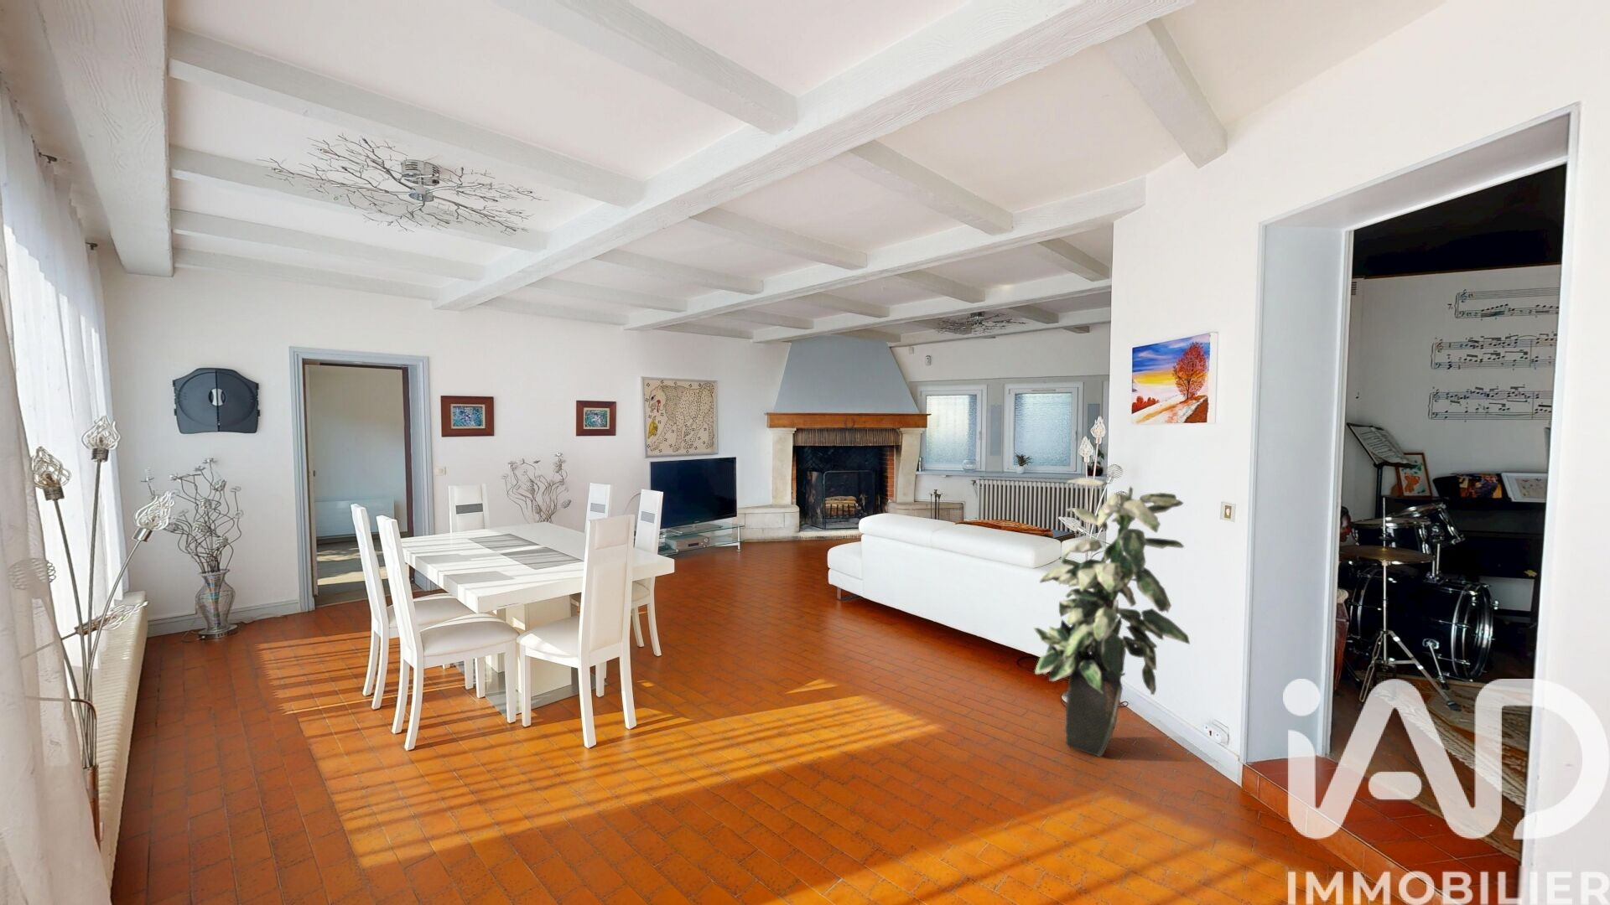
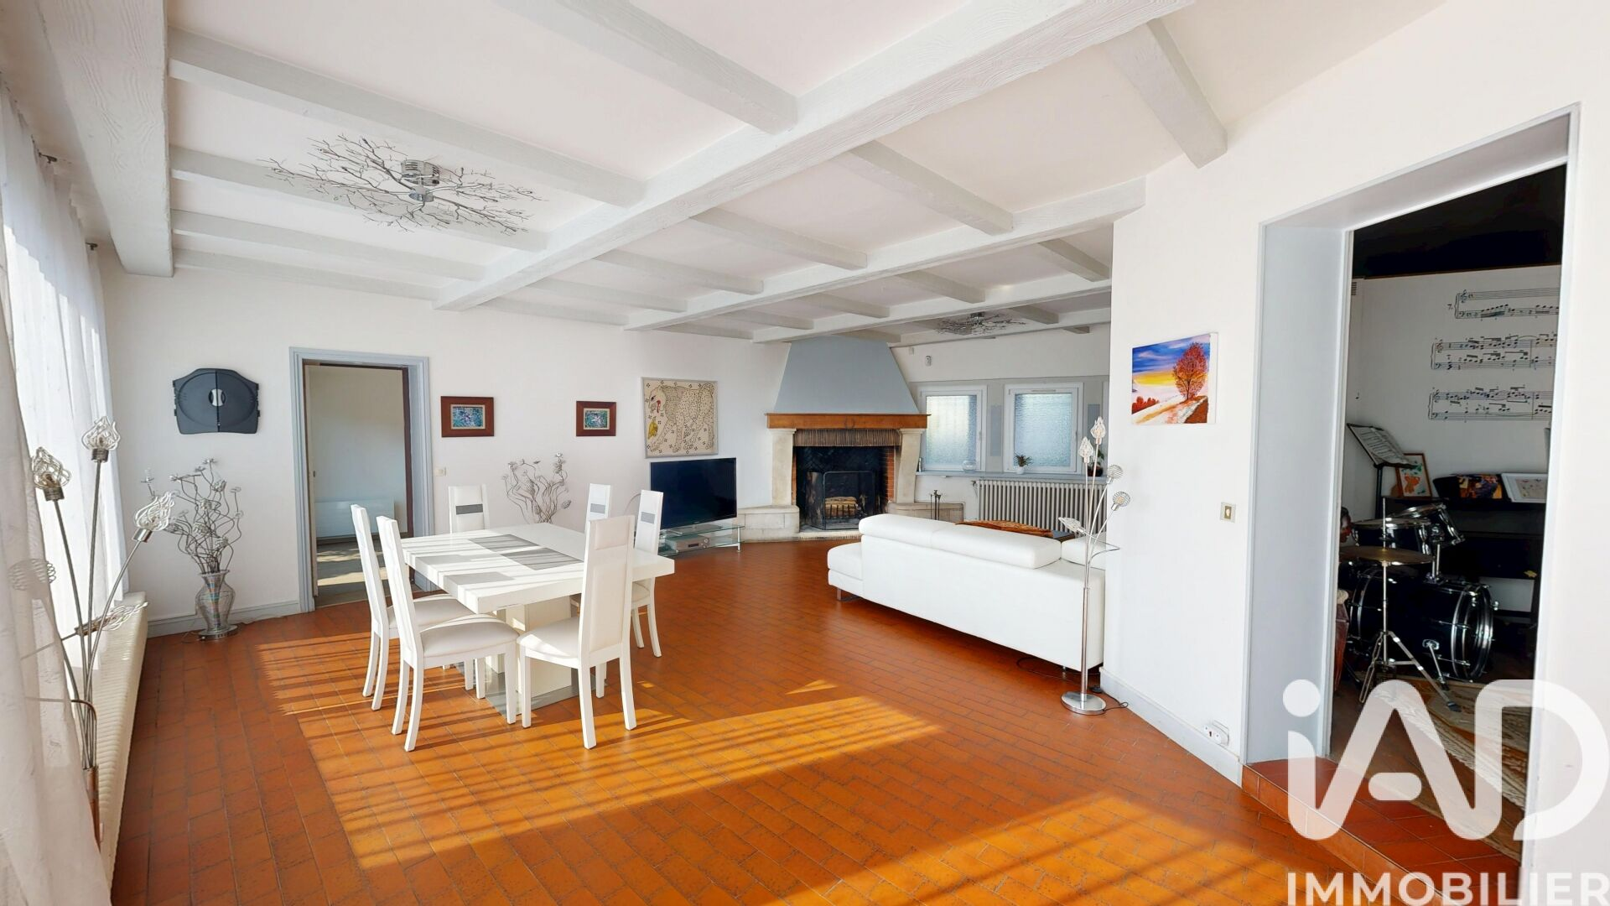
- indoor plant [1033,476,1191,758]
